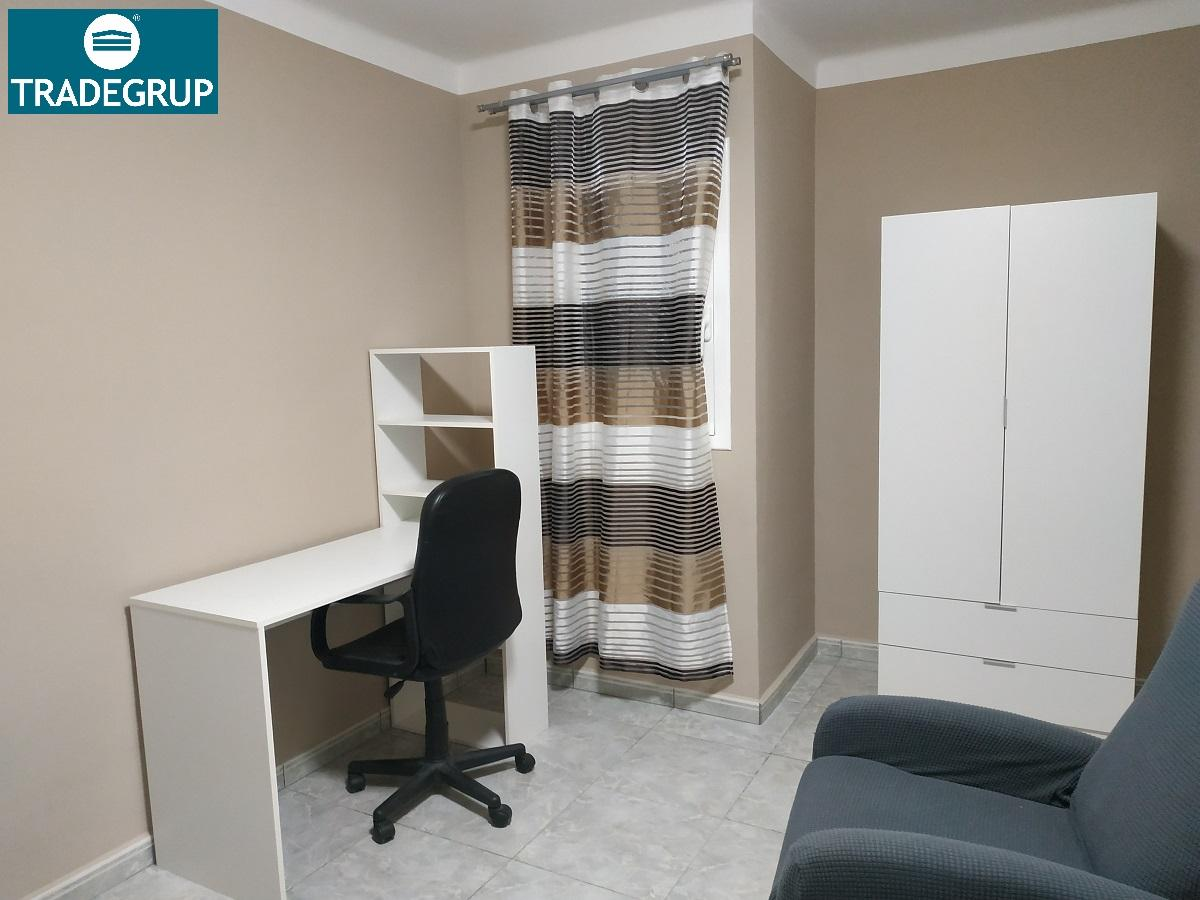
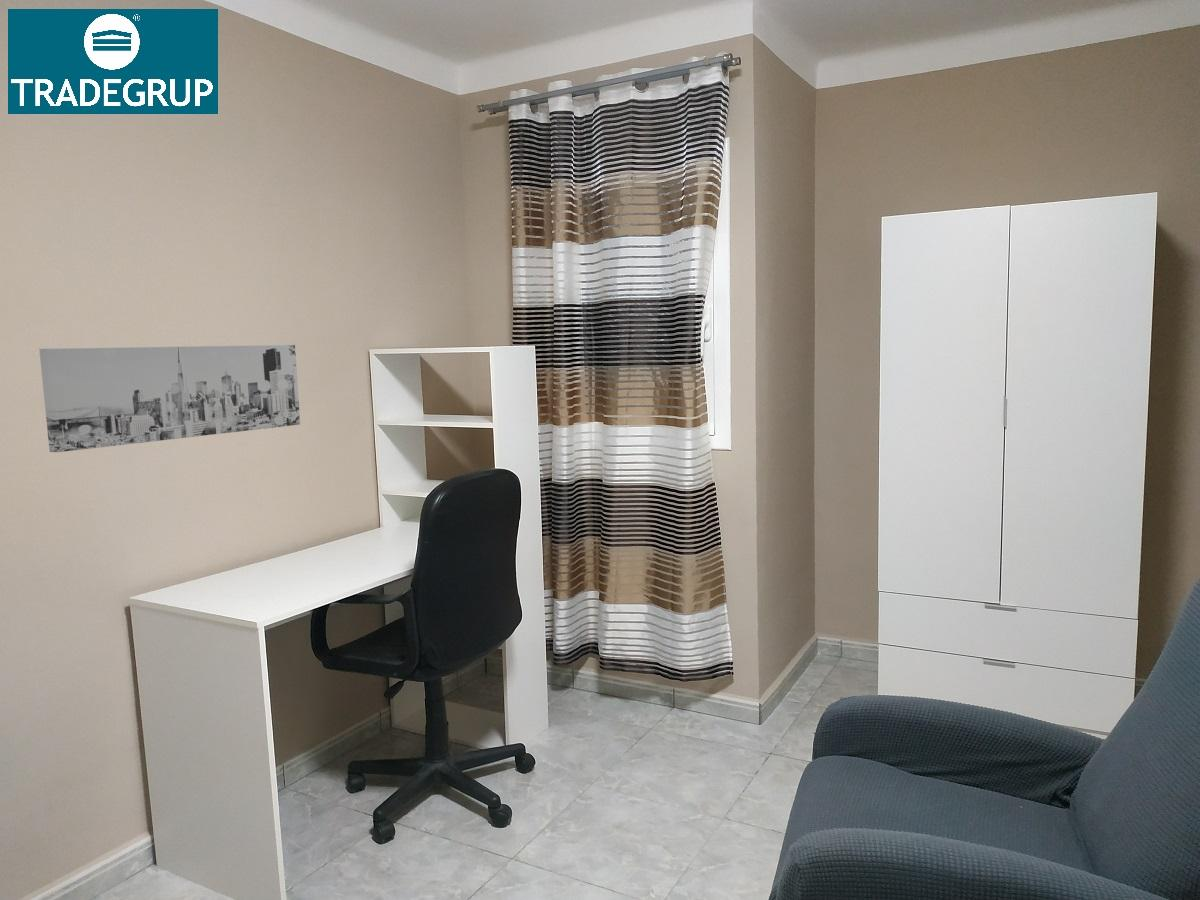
+ wall art [38,344,301,453]
